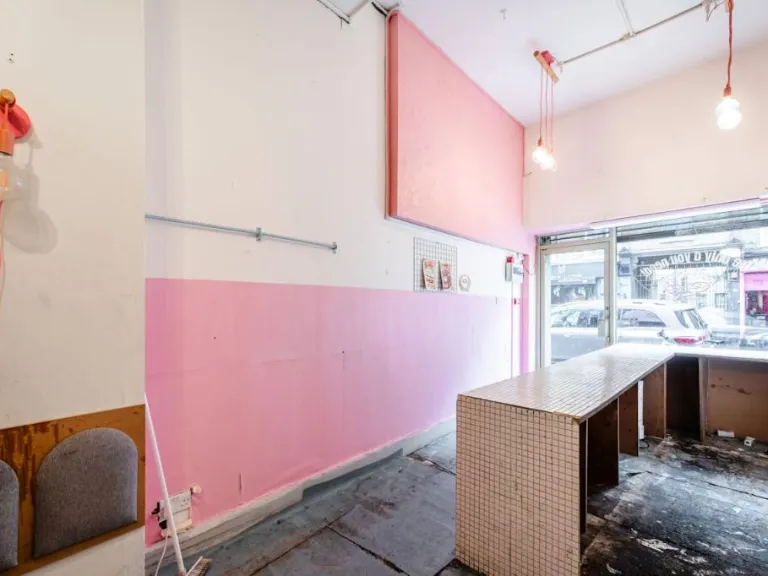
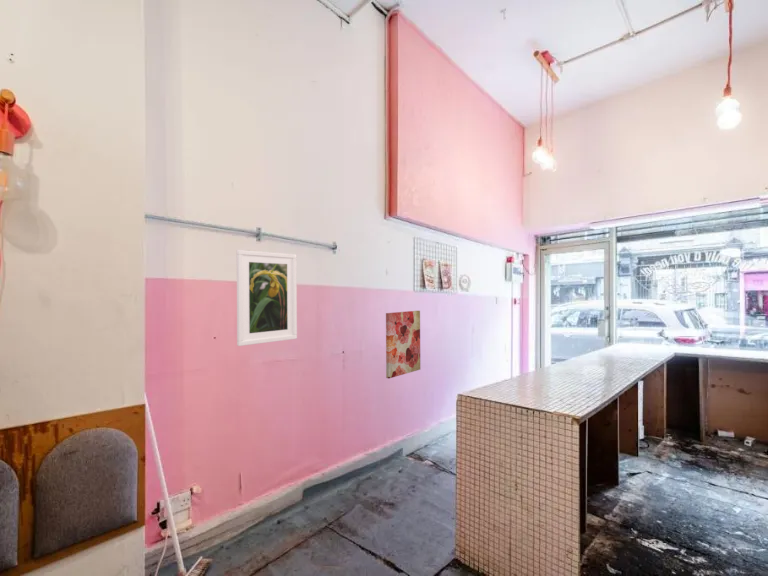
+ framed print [236,249,298,347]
+ wall art [385,310,421,379]
